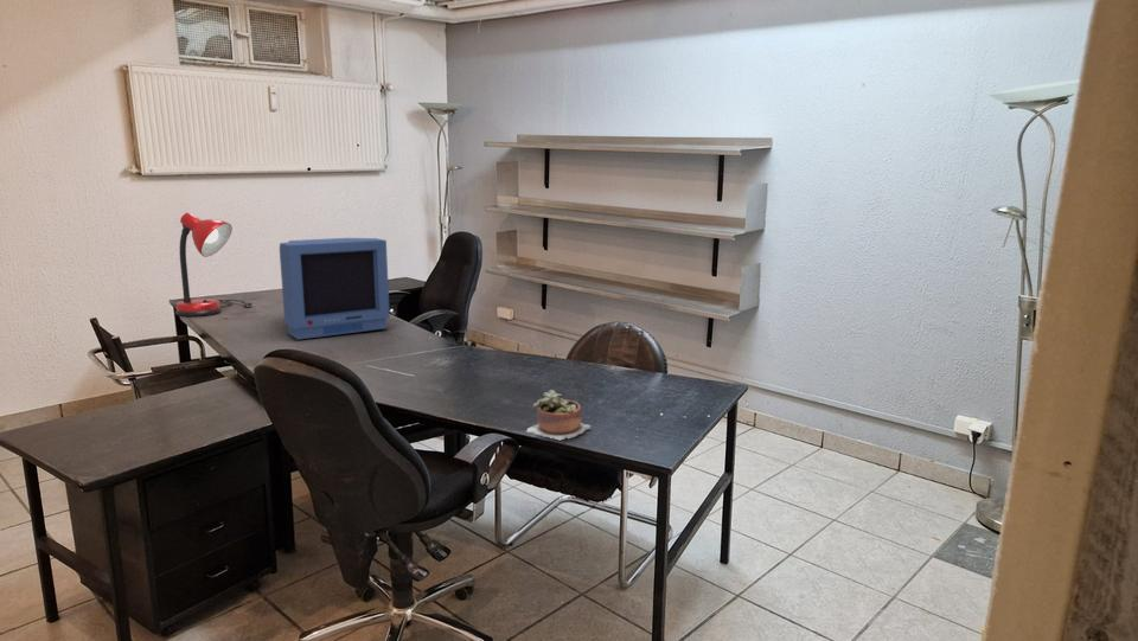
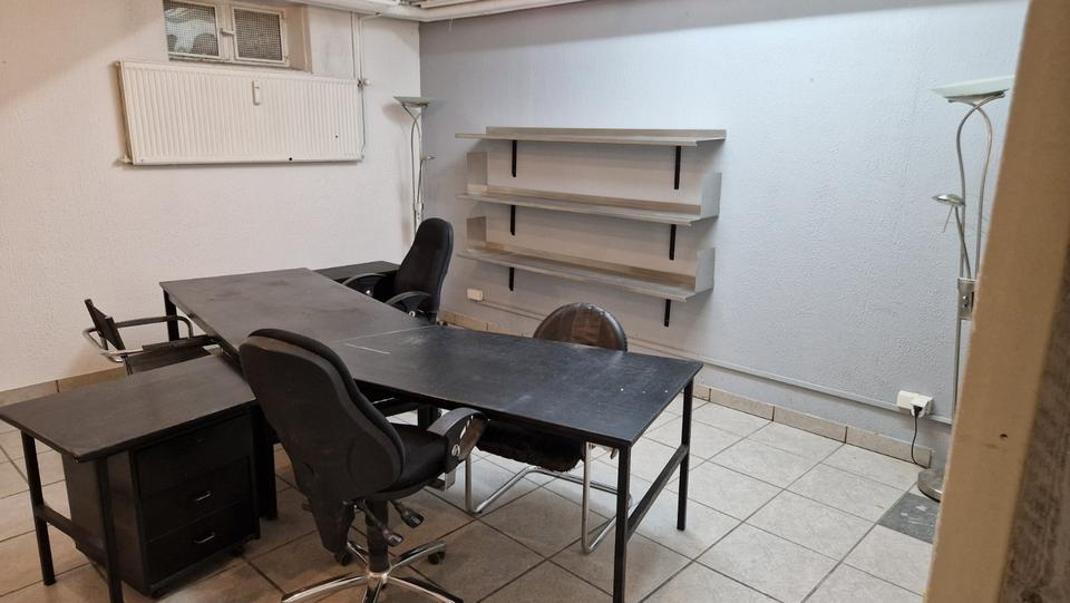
- succulent plant [525,389,592,442]
- desk lamp [170,211,254,318]
- monitor [279,237,391,341]
